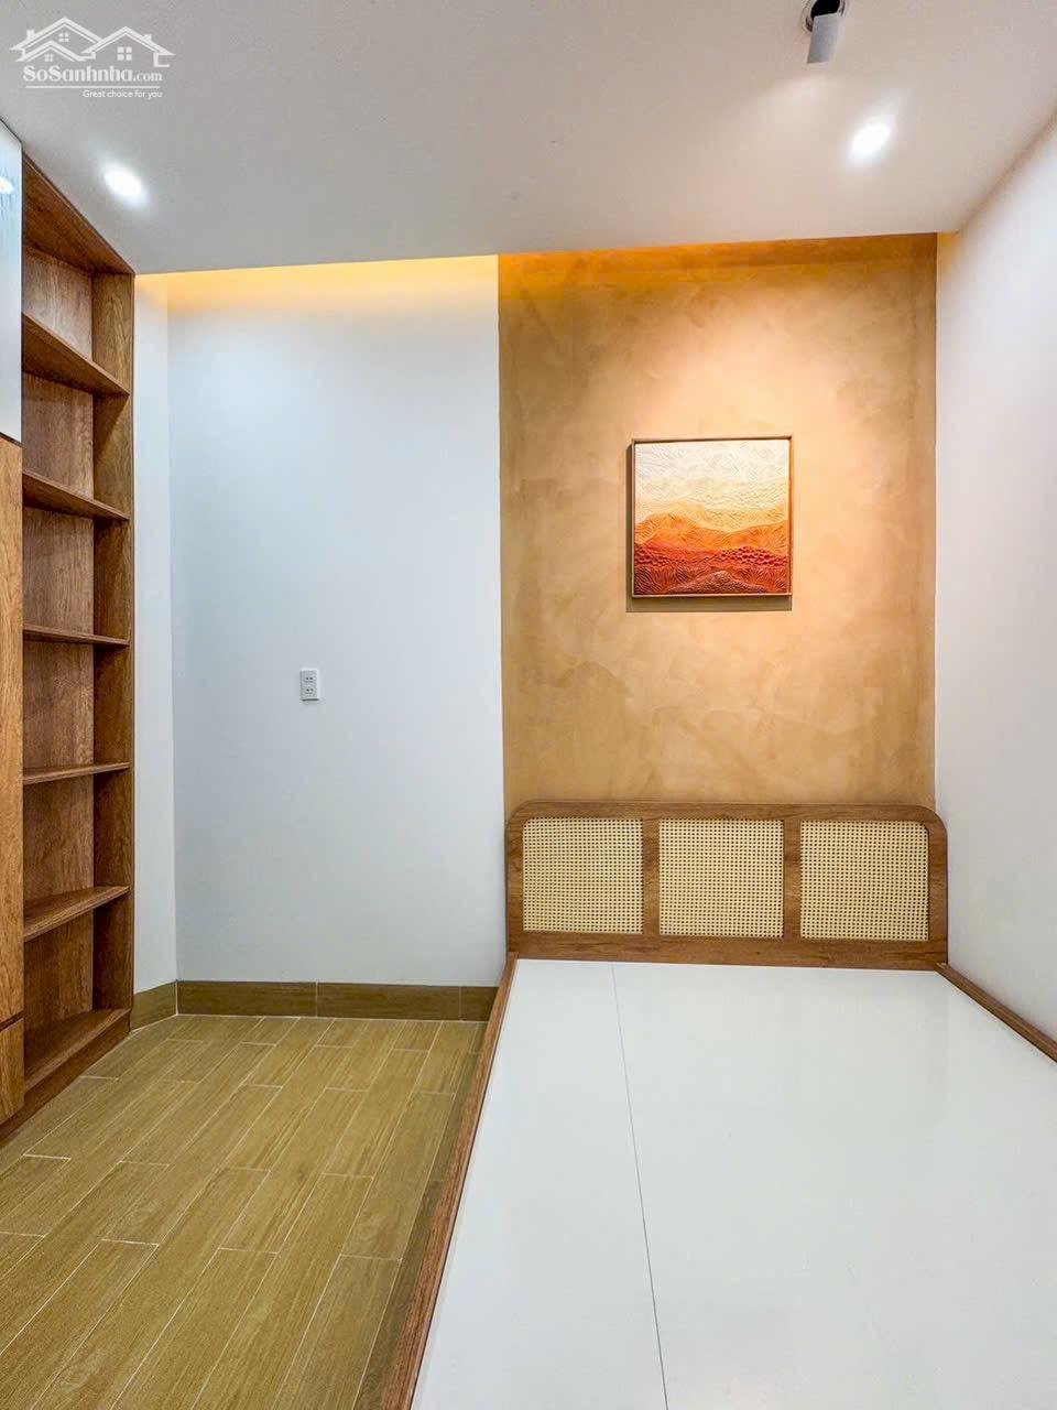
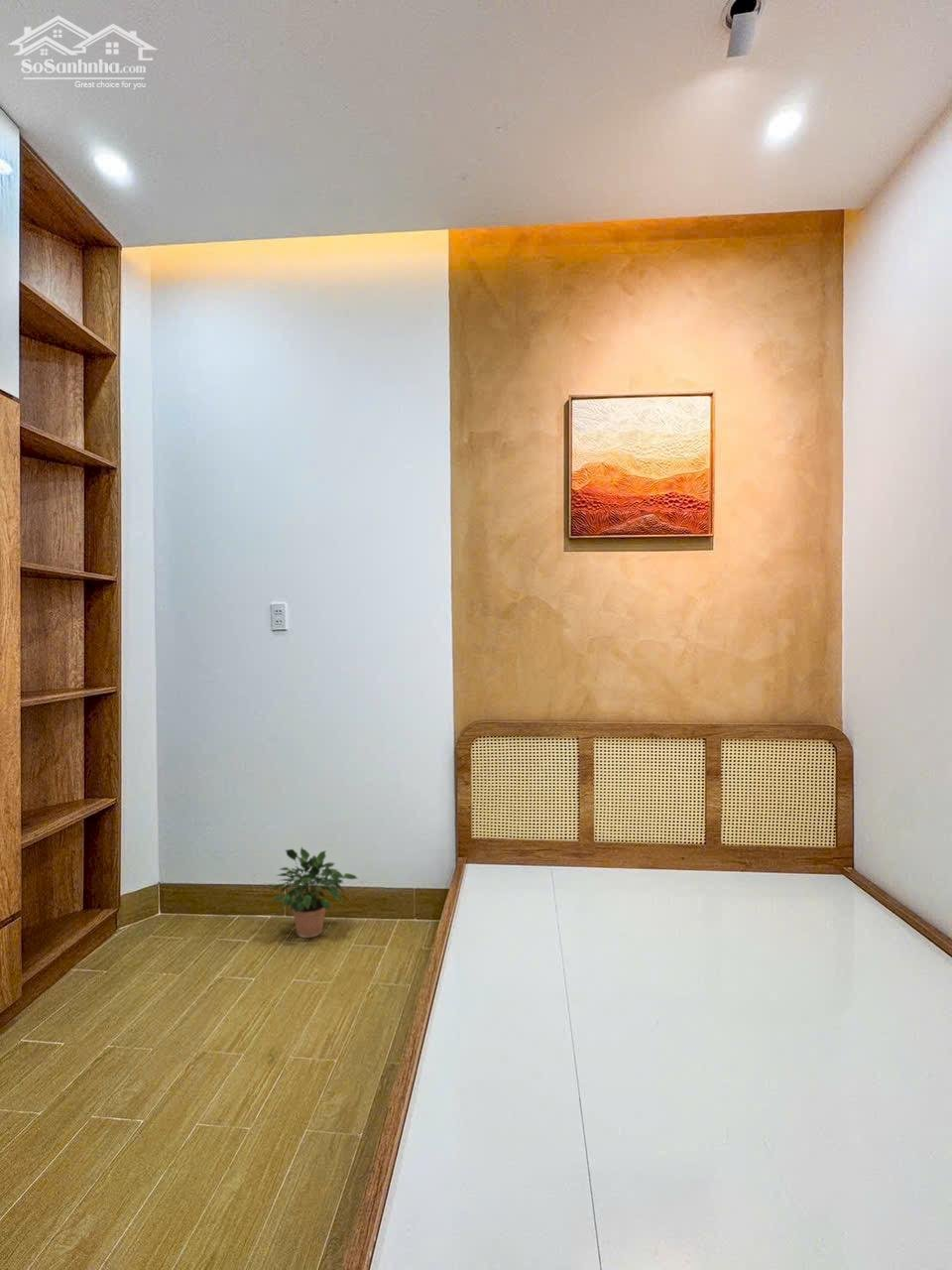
+ potted plant [266,846,359,939]
